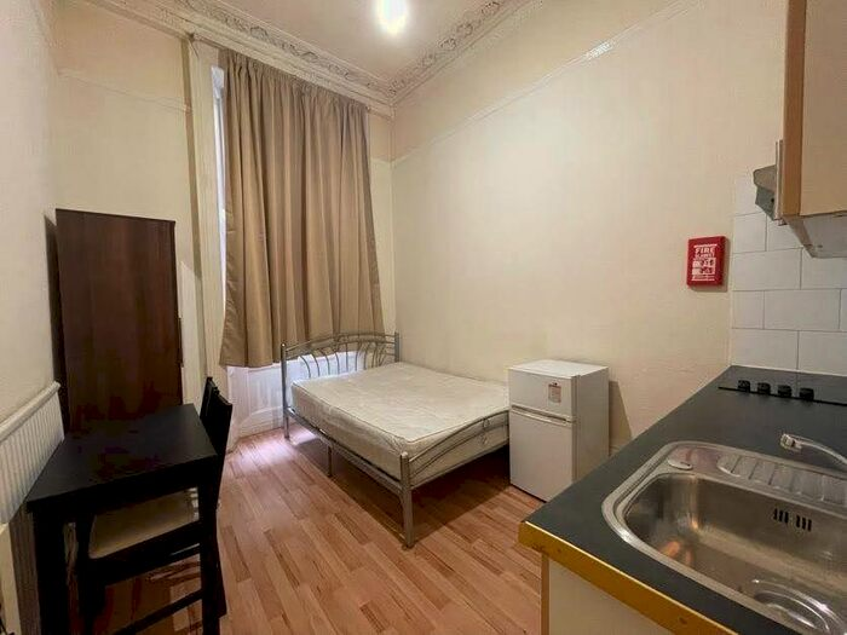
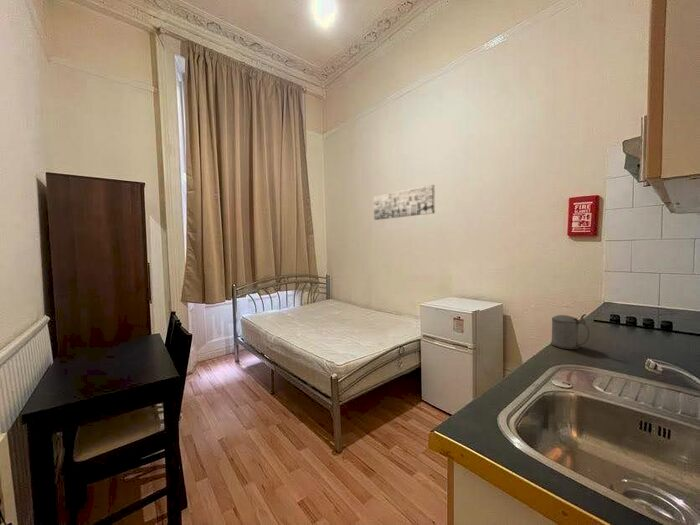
+ beer stein [550,313,591,350]
+ wall art [373,184,436,221]
